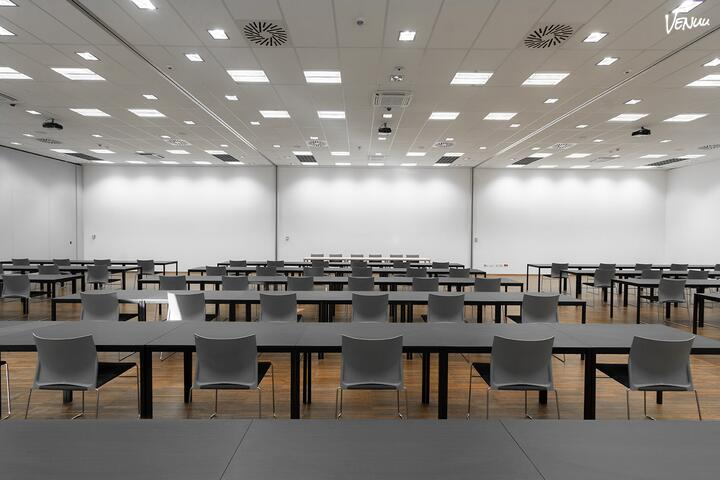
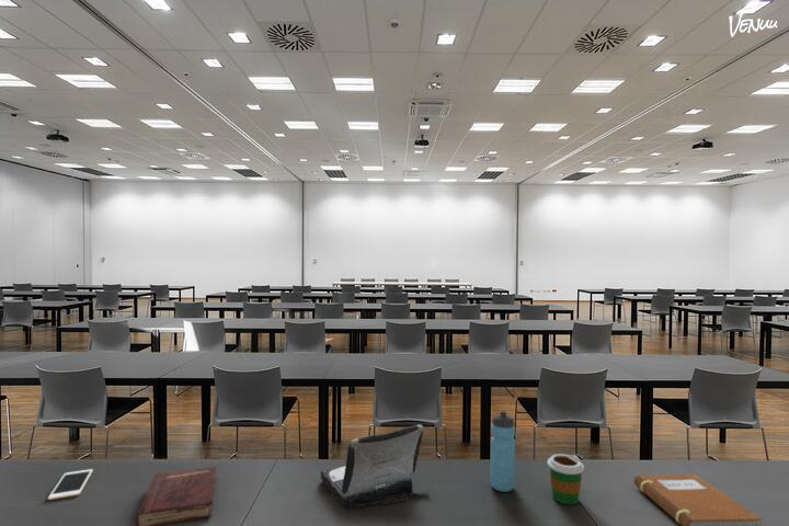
+ coffee cup [547,453,585,505]
+ water bottle [490,410,516,493]
+ laptop [320,424,430,510]
+ cell phone [47,468,94,501]
+ notebook [633,473,763,526]
+ hardback book [135,465,217,526]
